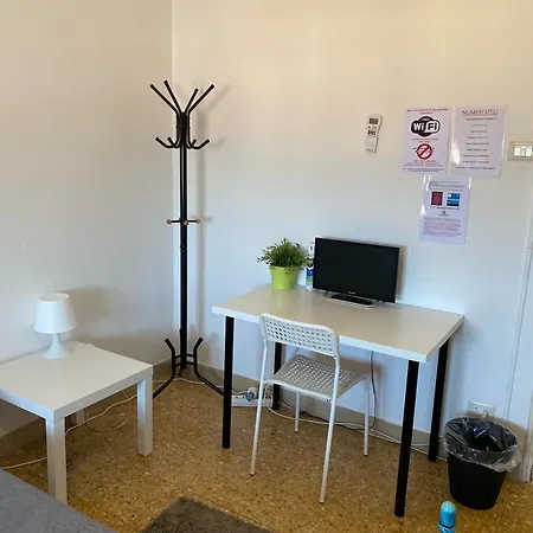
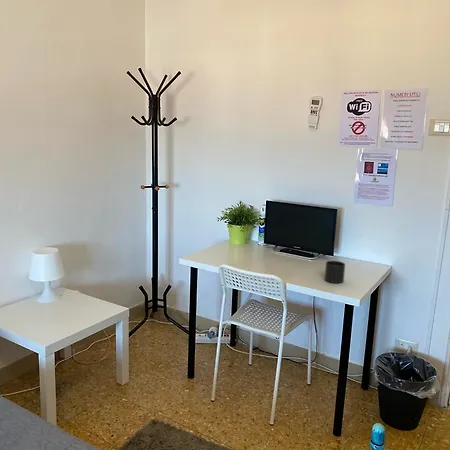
+ mug [324,260,346,284]
